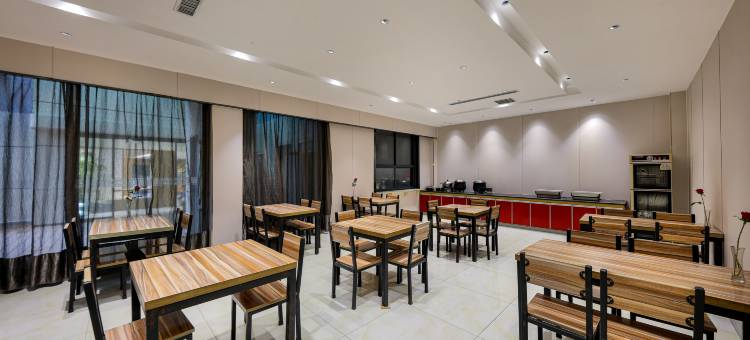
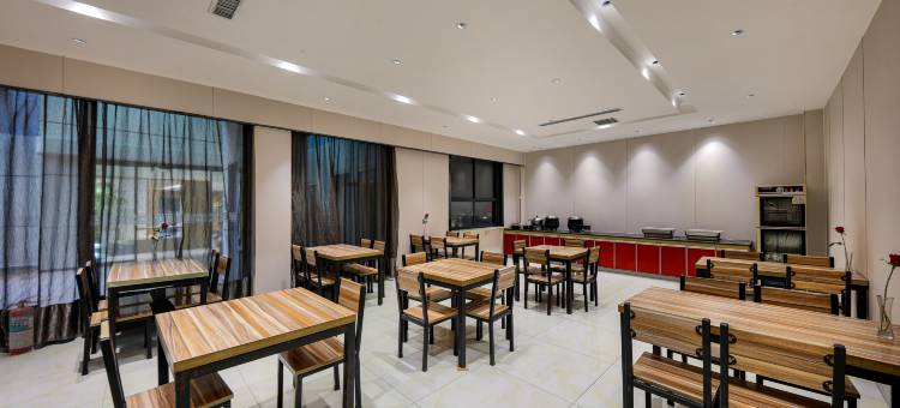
+ fire extinguisher [0,294,42,356]
